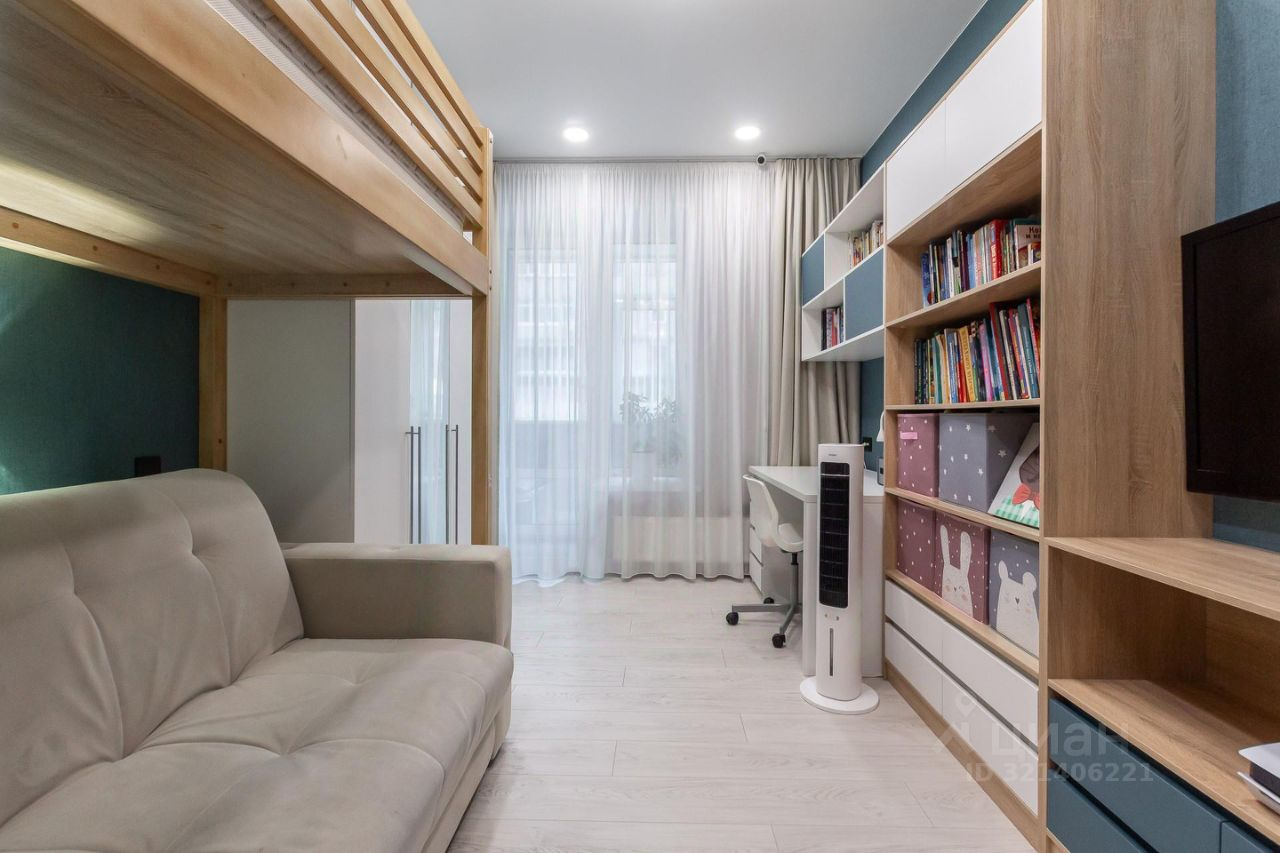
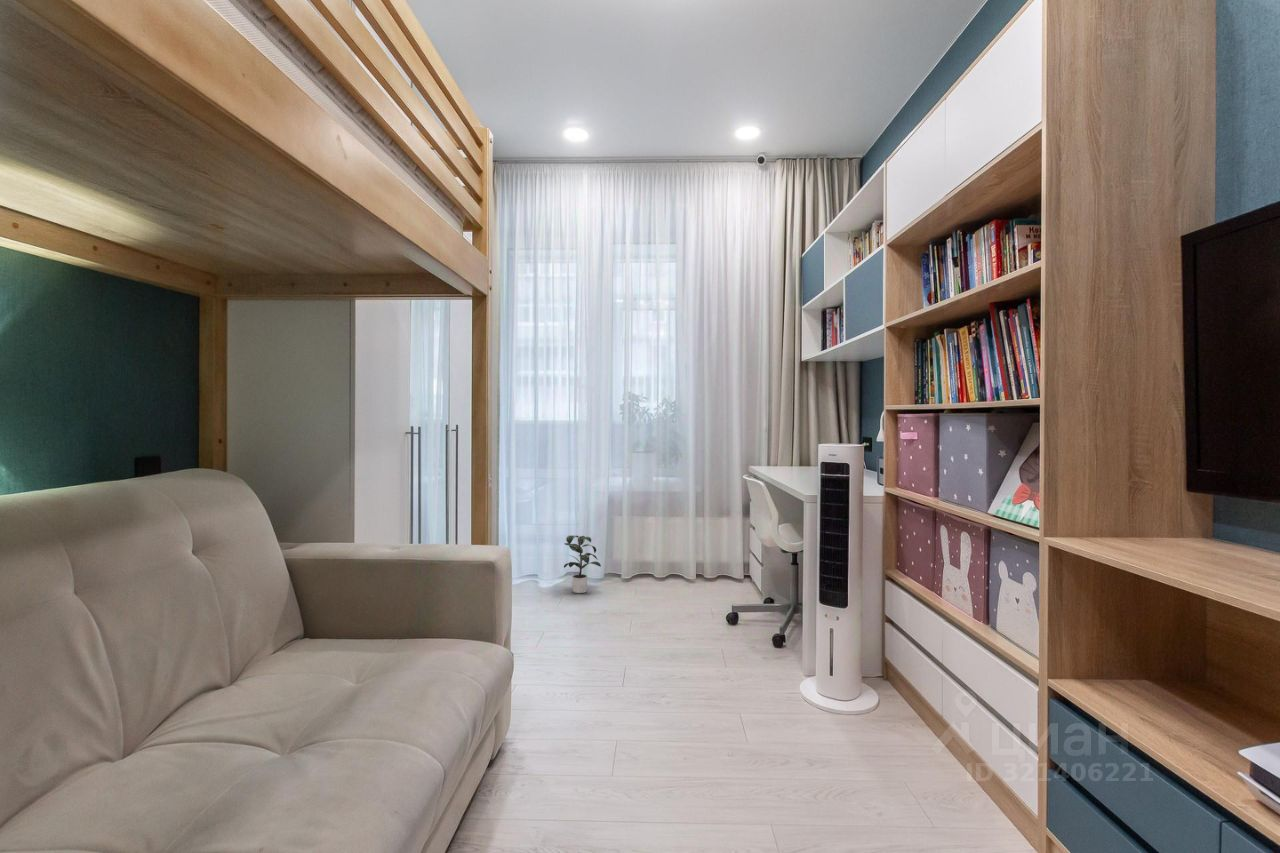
+ potted plant [563,535,602,594]
